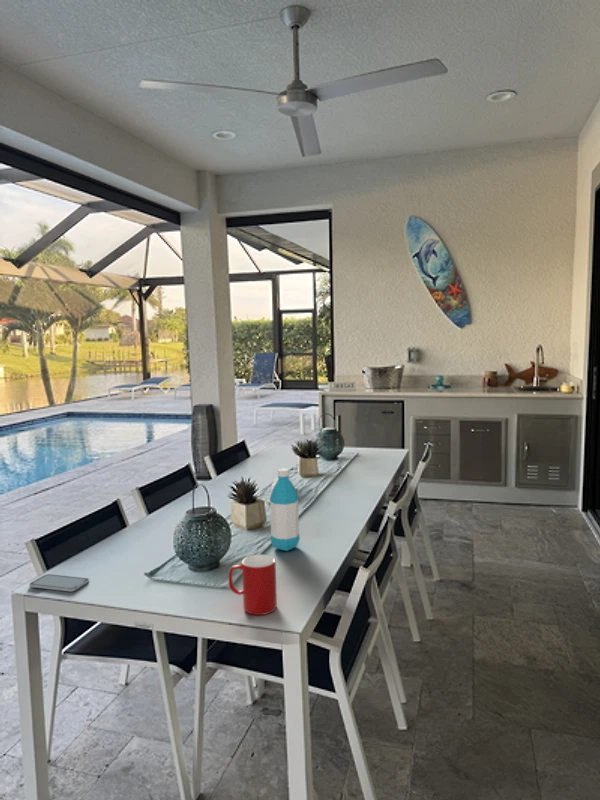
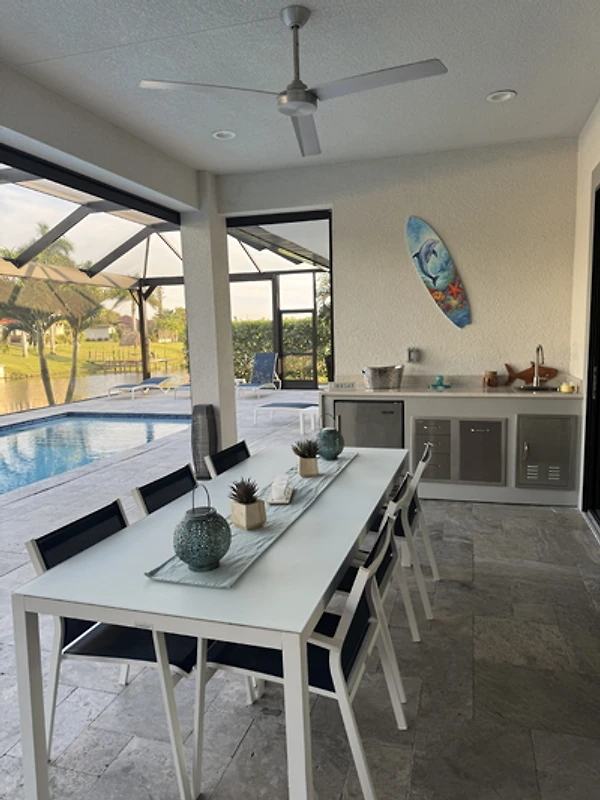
- water bottle [268,467,301,552]
- cup [228,554,278,616]
- smartphone [28,573,90,593]
